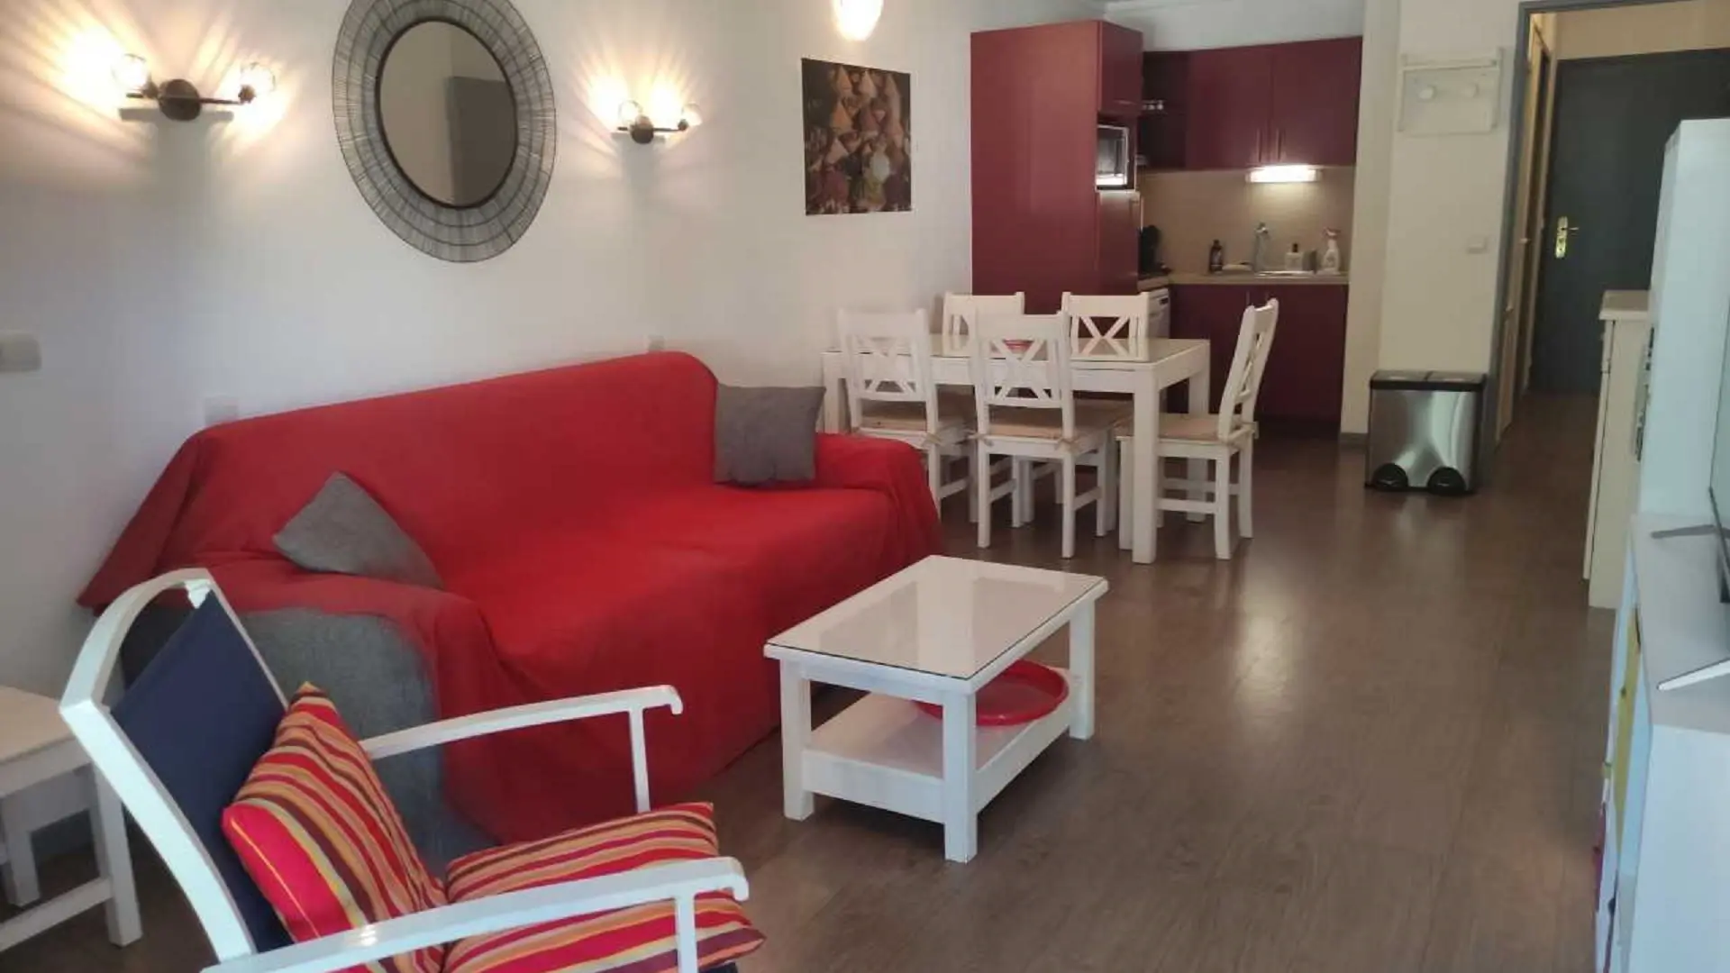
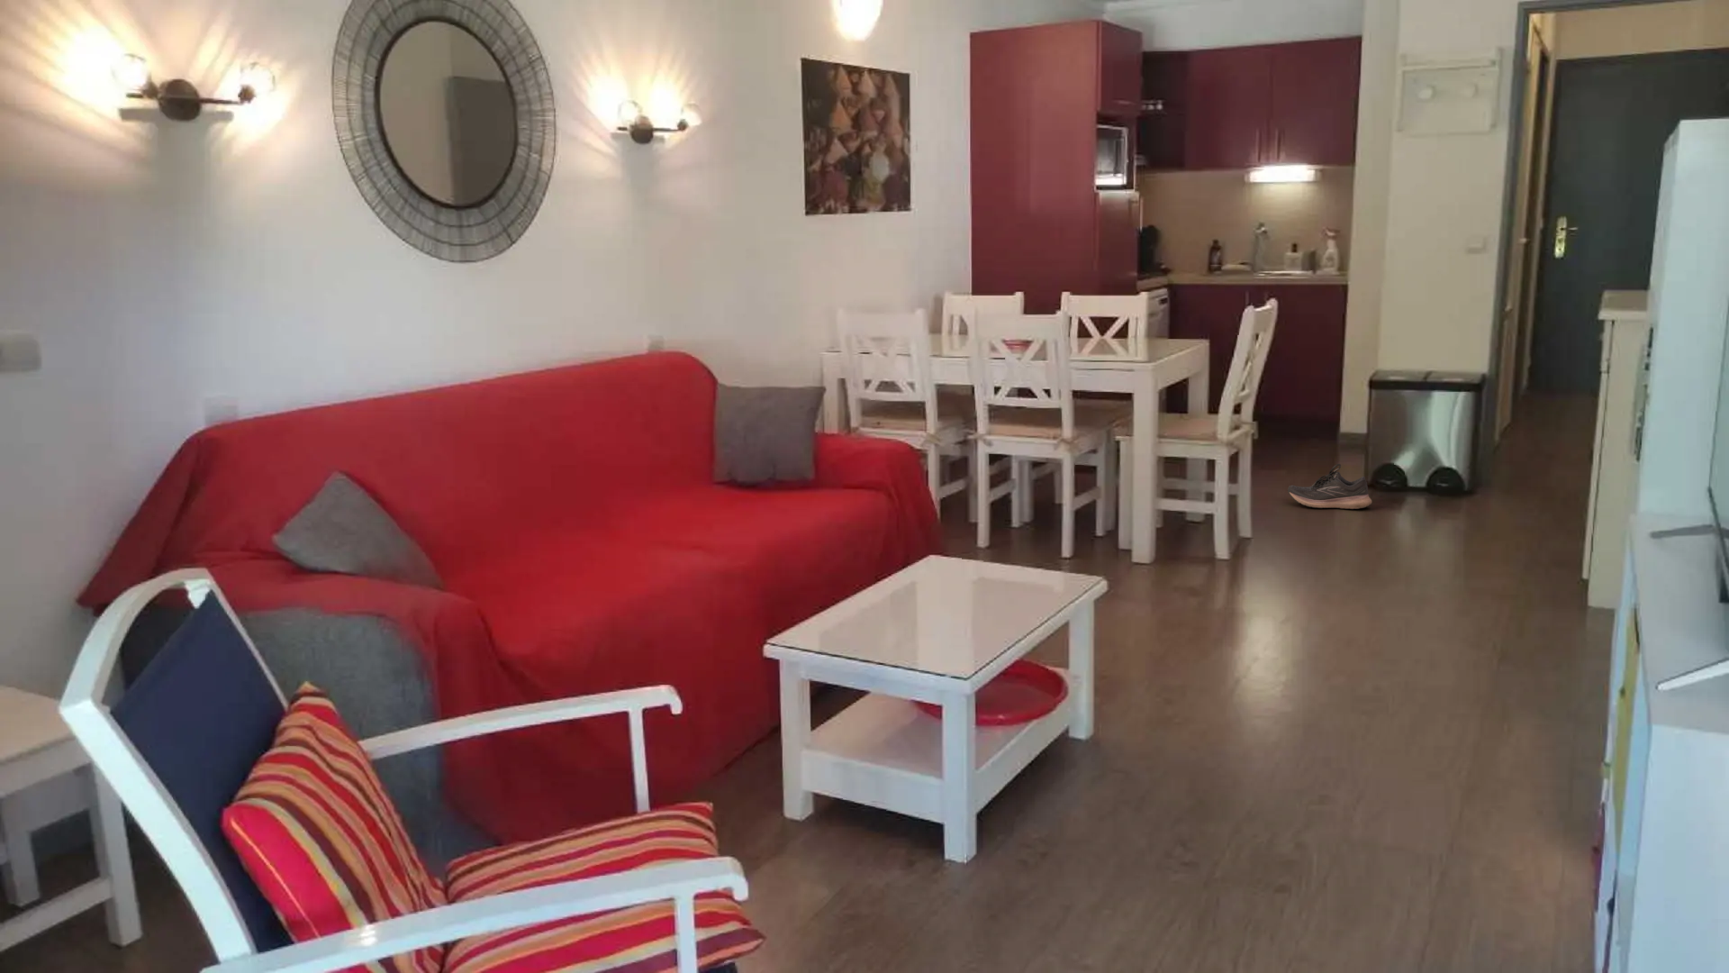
+ shoe [1287,463,1373,510]
